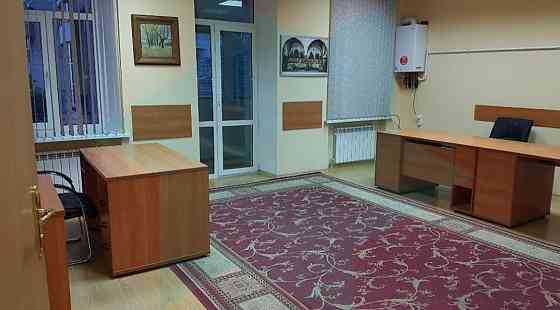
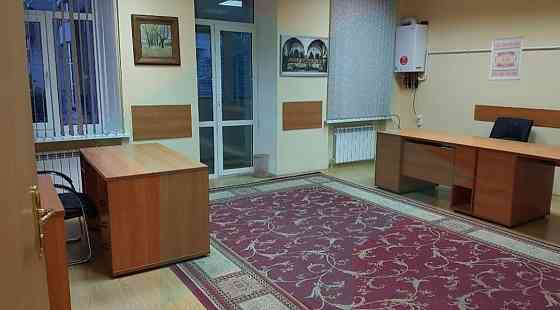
+ wall art [488,35,525,82]
+ wastebasket [252,153,271,178]
